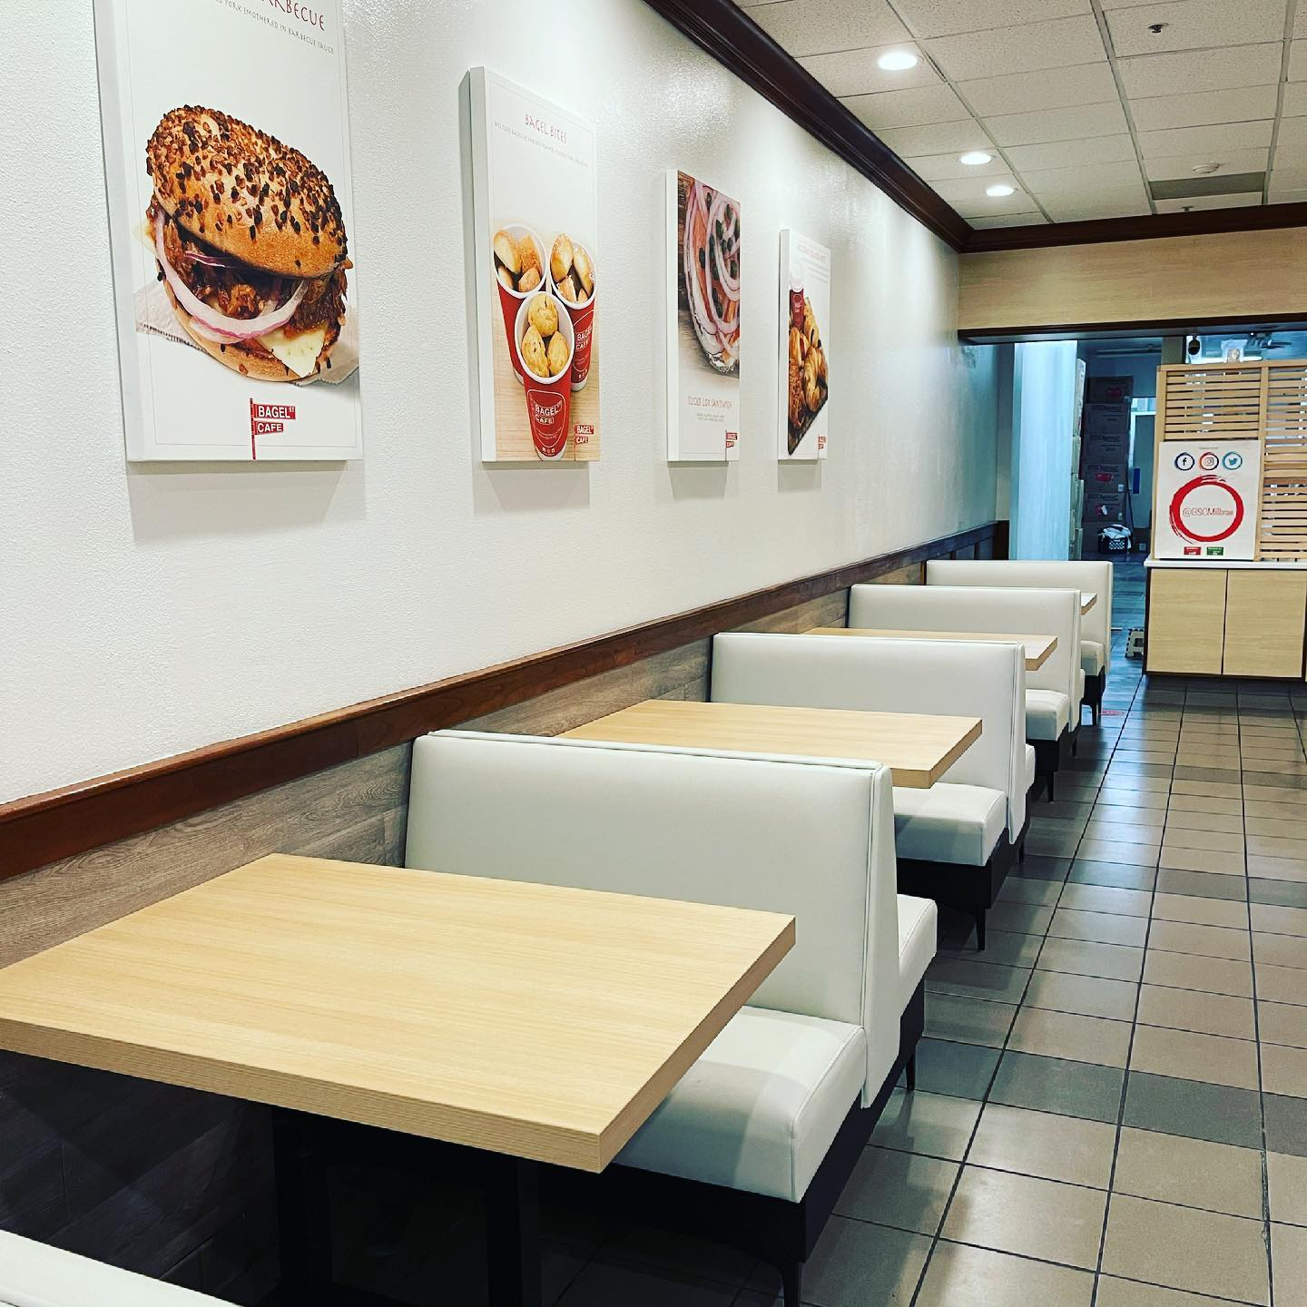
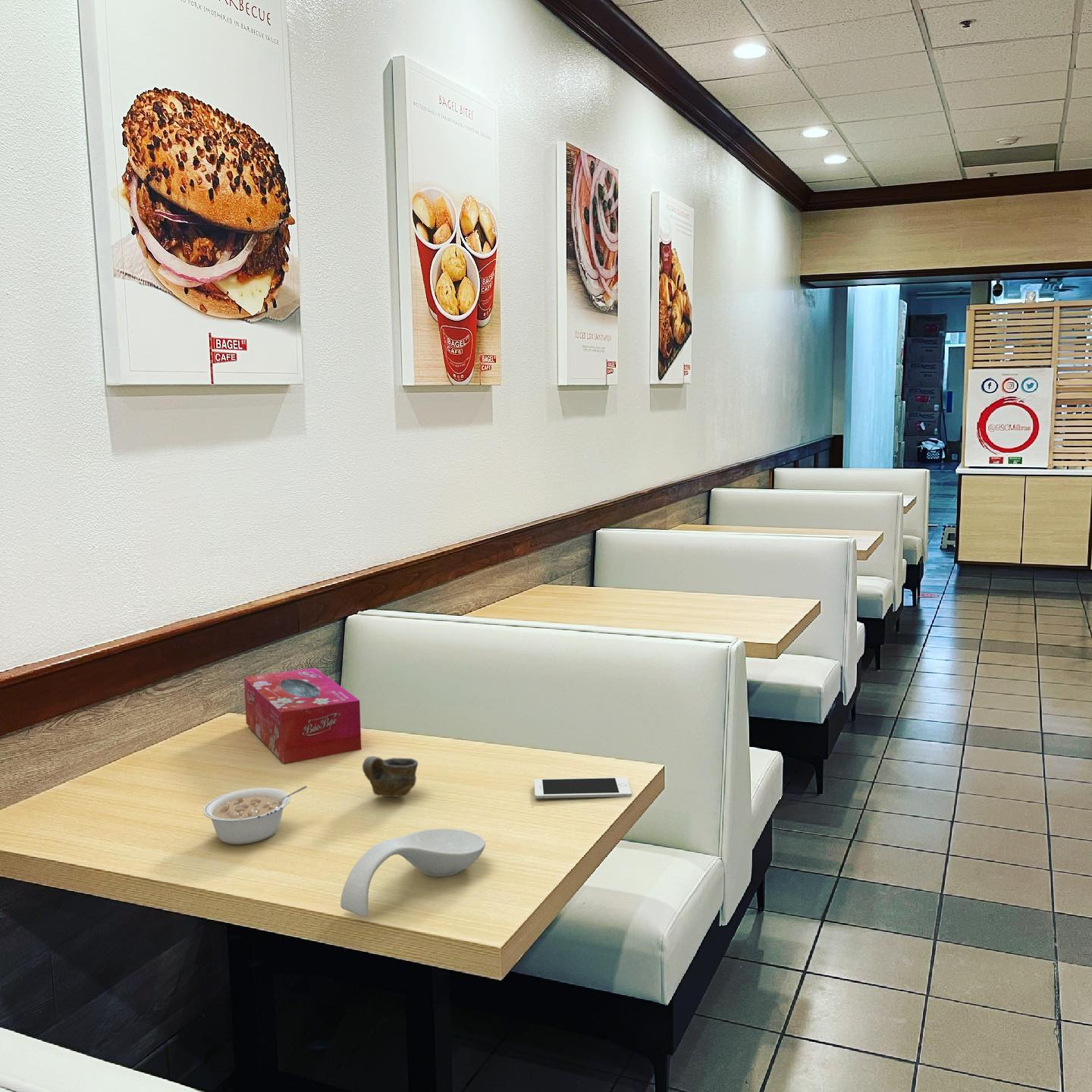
+ legume [202,785,308,845]
+ cell phone [533,777,632,799]
+ tissue box [243,667,362,764]
+ cup [362,755,419,798]
+ spoon rest [340,828,486,918]
